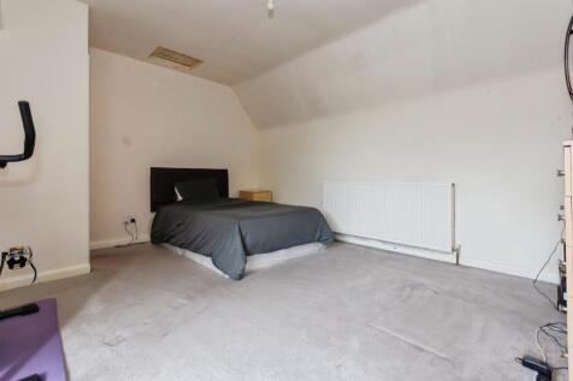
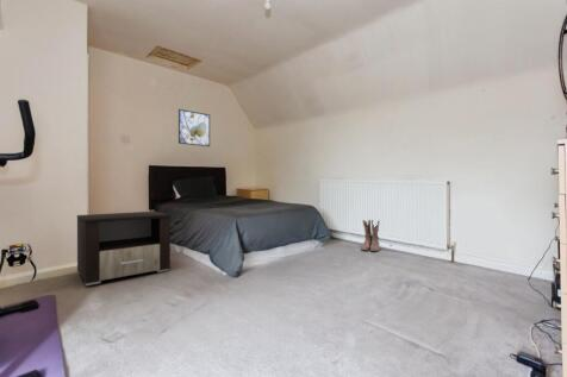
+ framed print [177,108,211,147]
+ nightstand [76,211,172,287]
+ boots [360,219,381,253]
